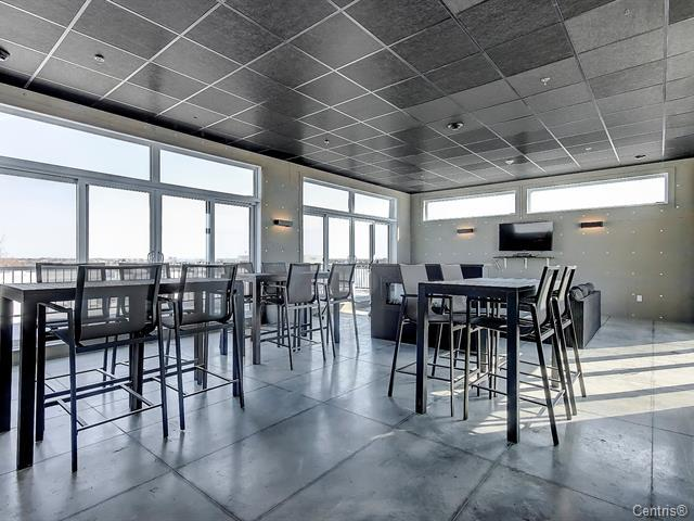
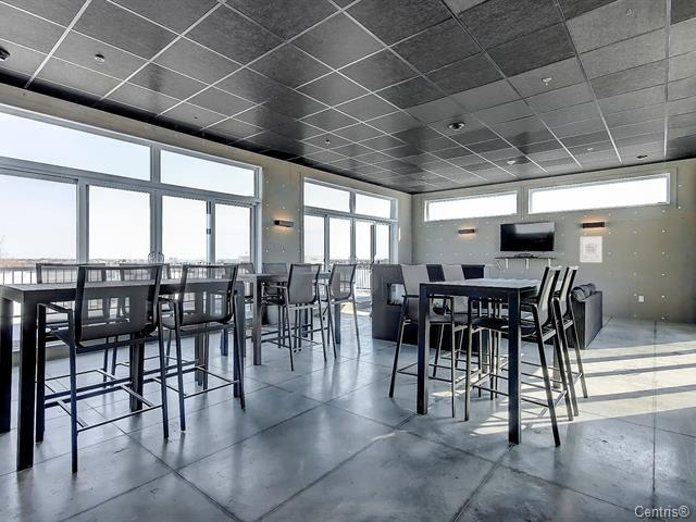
+ wall art [579,235,604,263]
